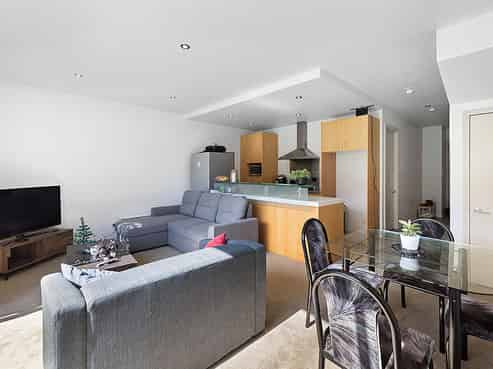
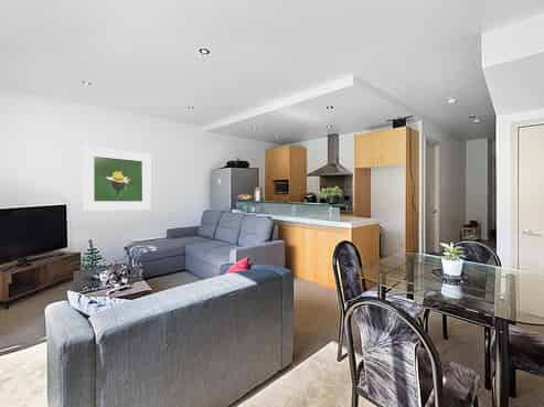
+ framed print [82,144,152,212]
